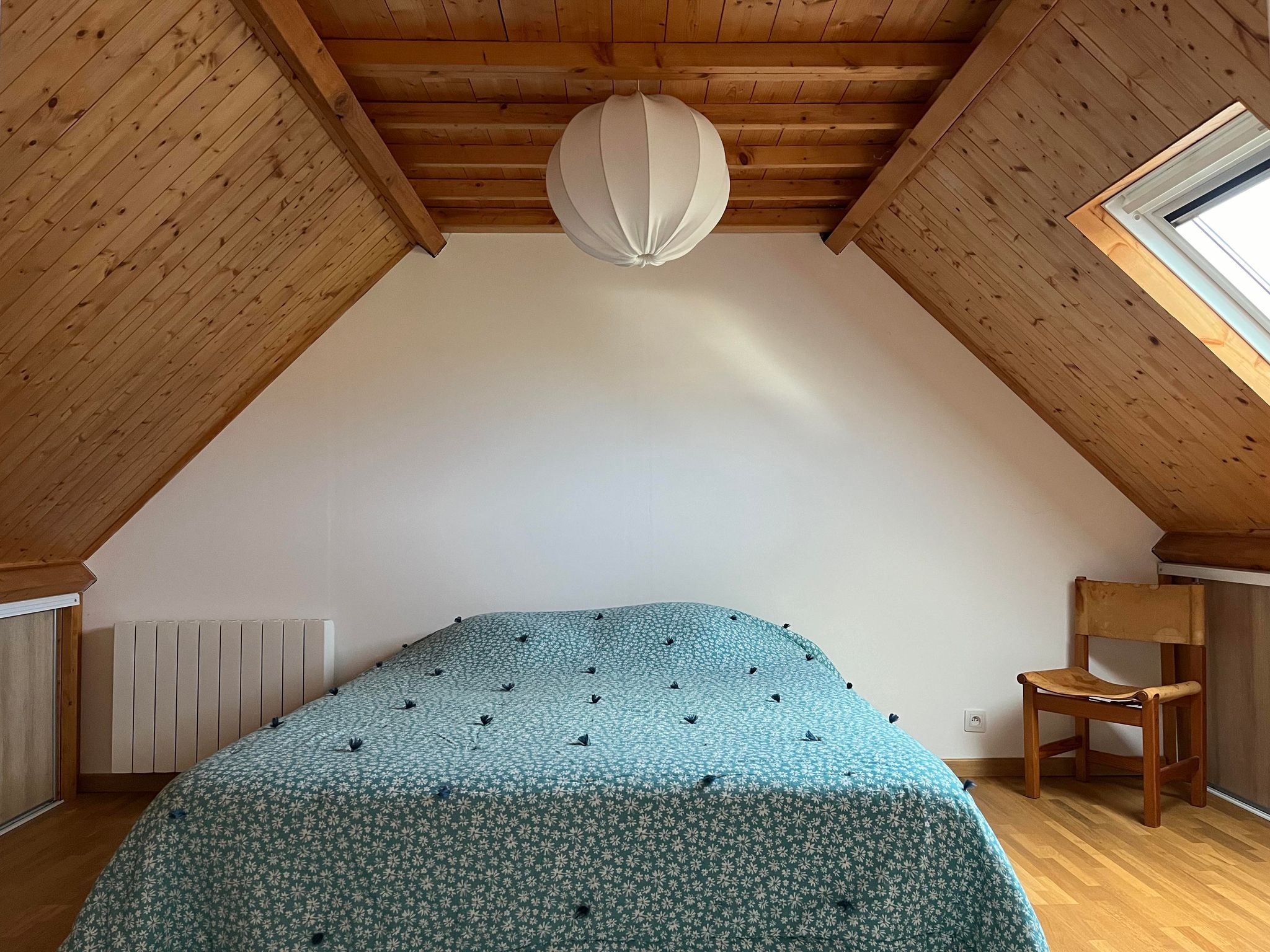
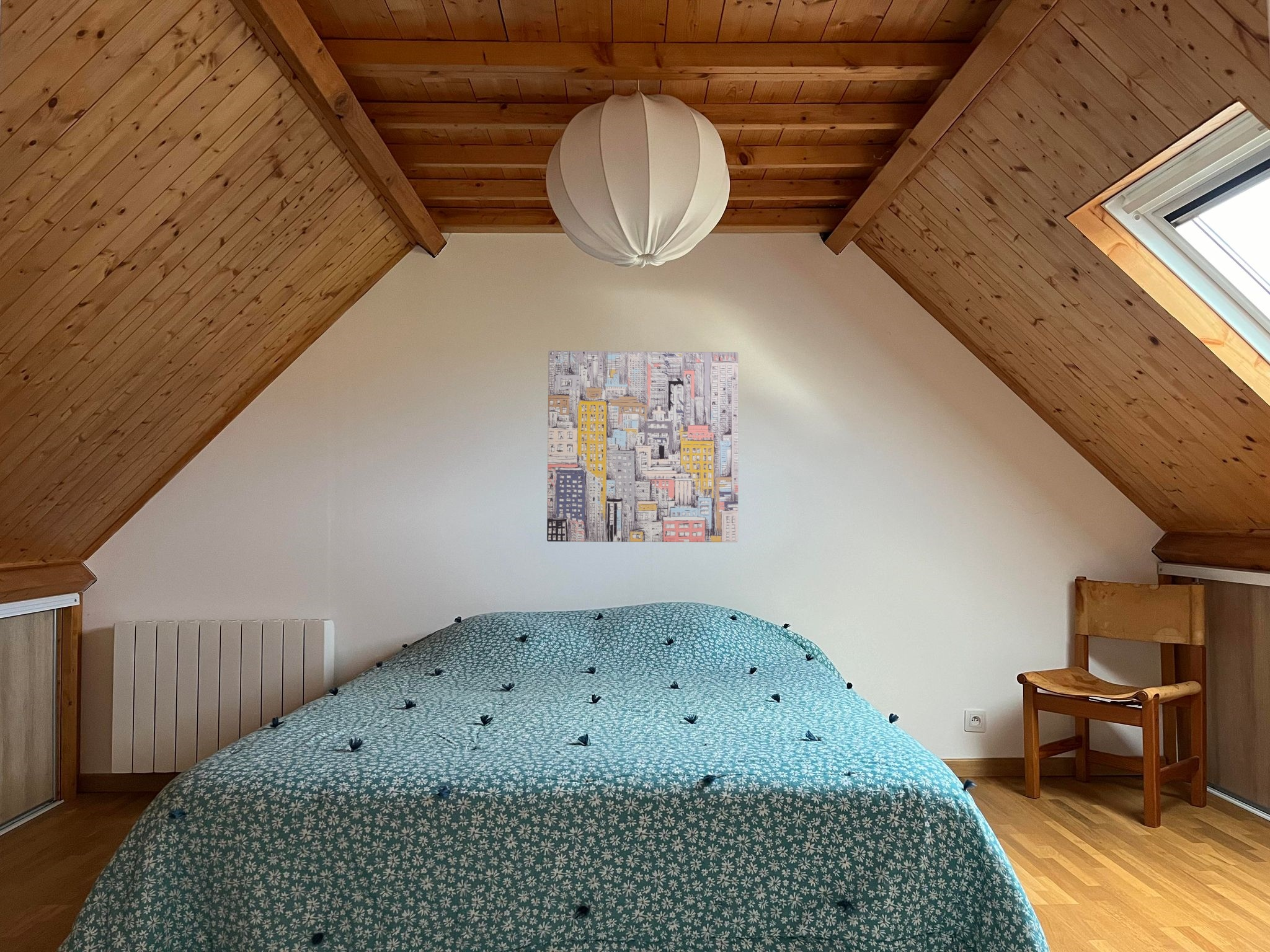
+ wall art [546,350,739,543]
